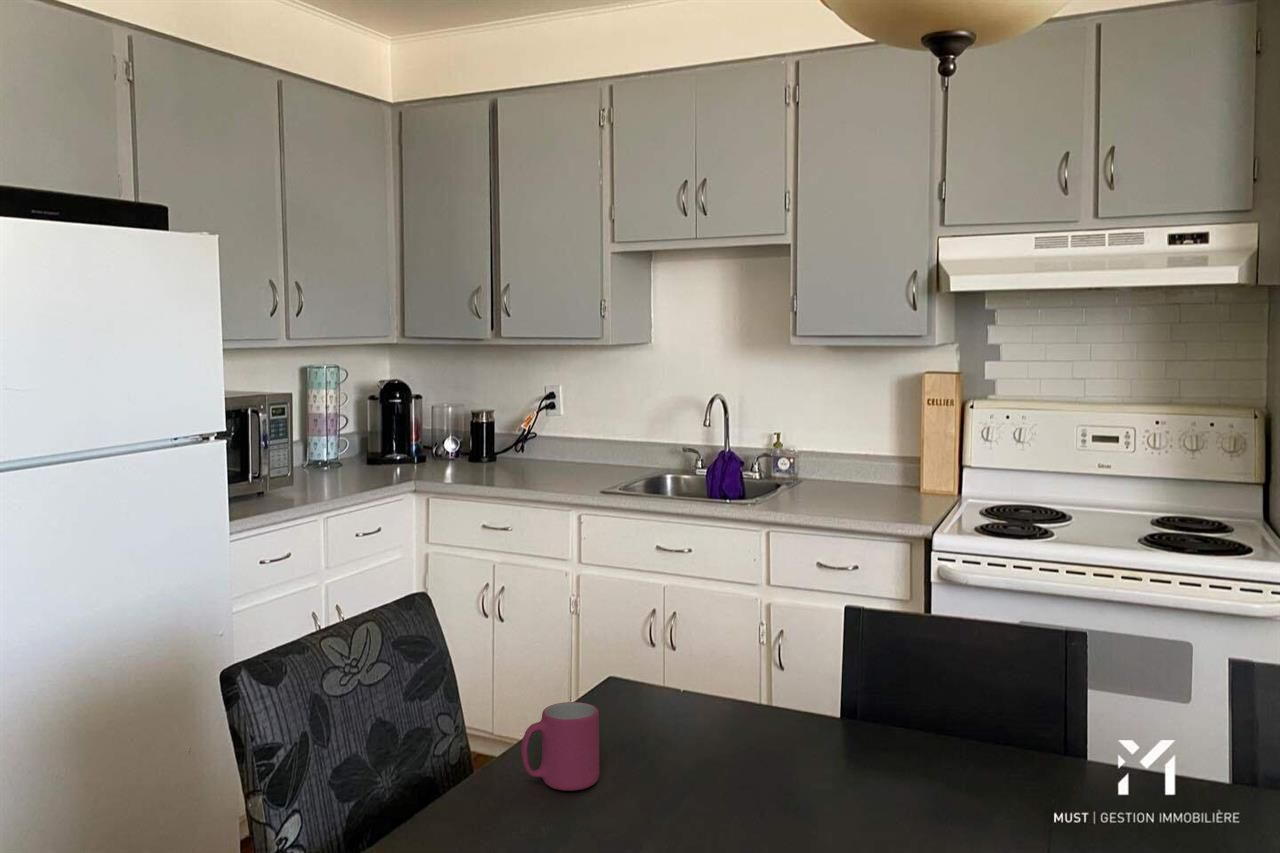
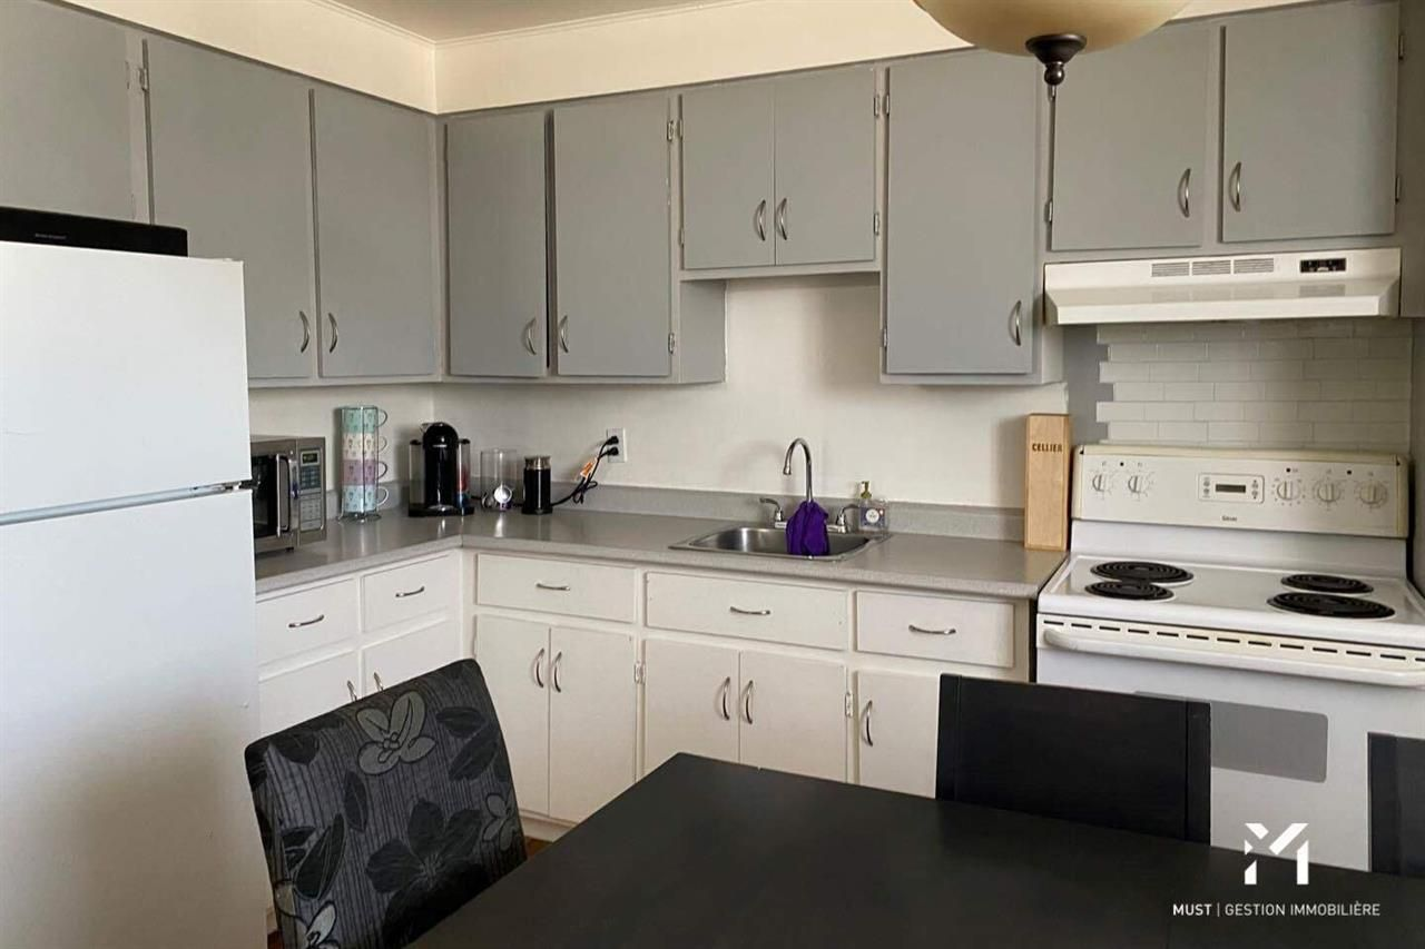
- mug [520,701,600,792]
